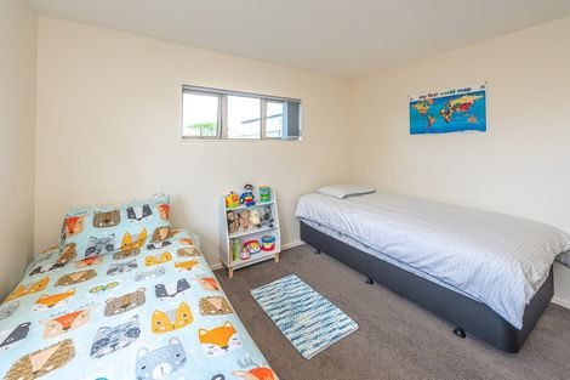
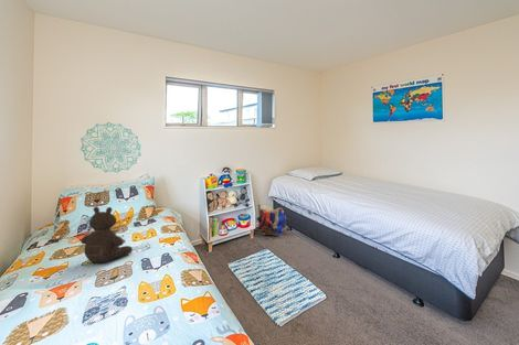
+ backpack [256,204,287,237]
+ wall decoration [80,121,142,174]
+ teddy bear [80,206,134,263]
